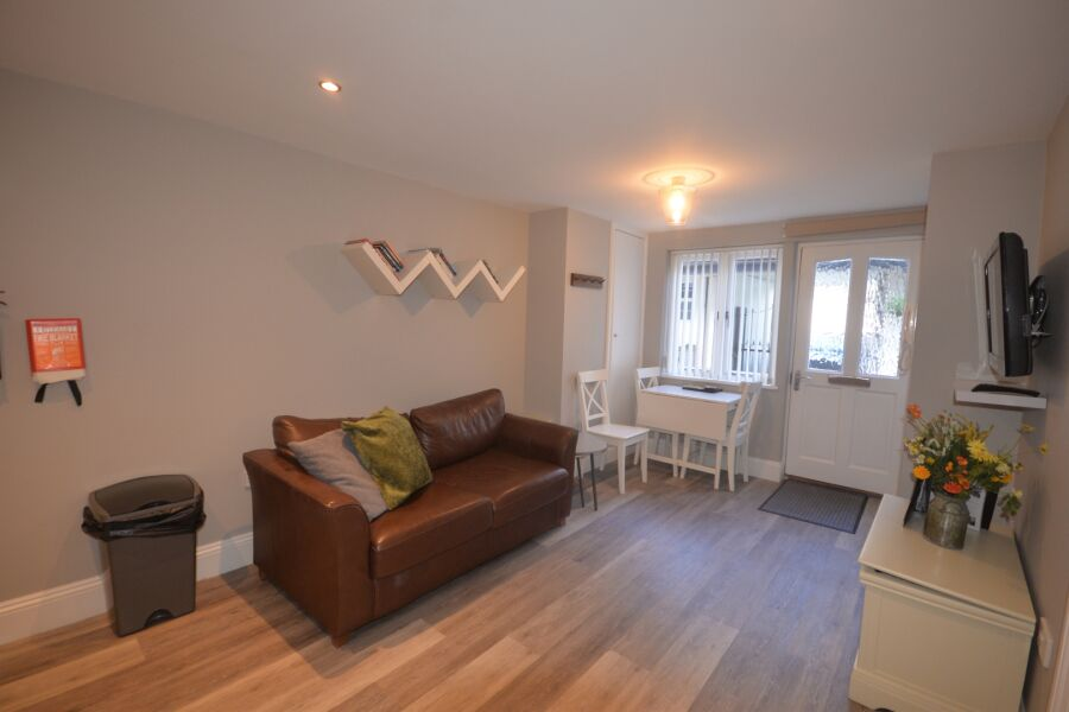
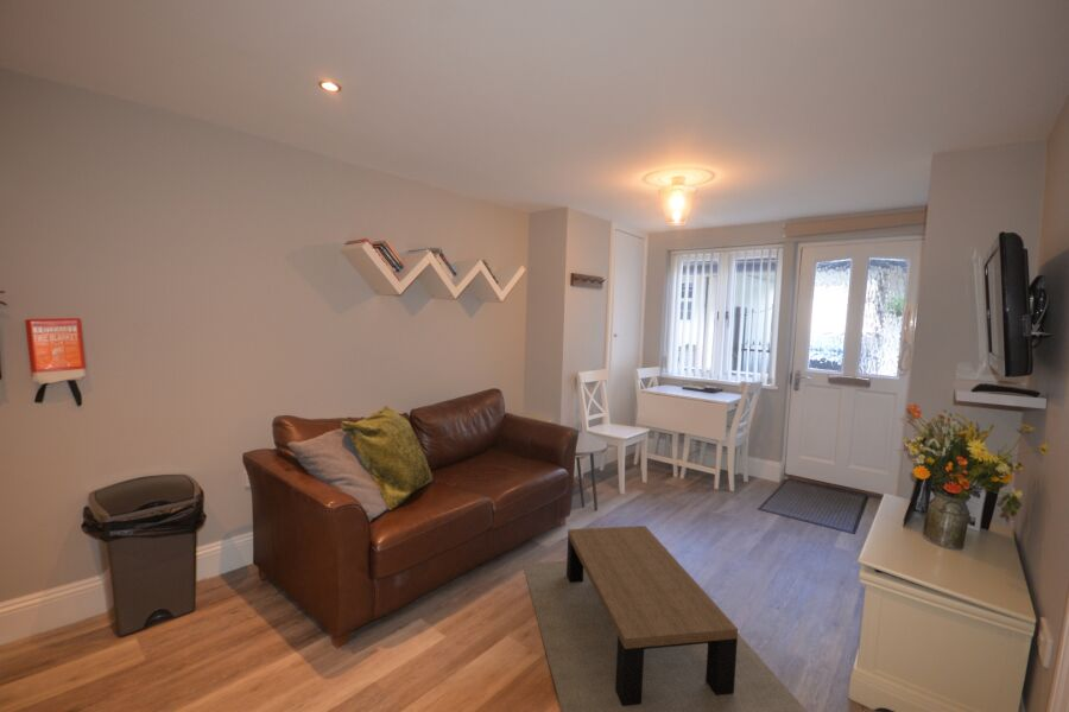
+ coffee table [521,525,809,712]
